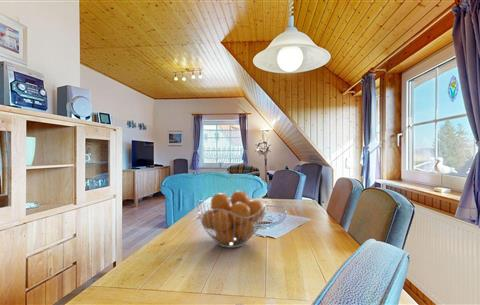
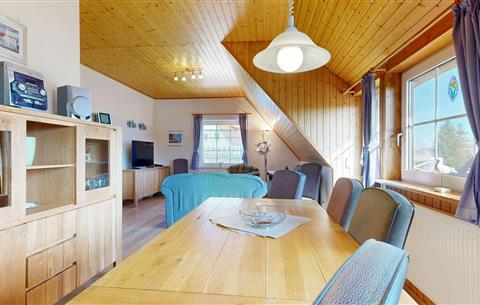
- fruit basket [196,190,267,249]
